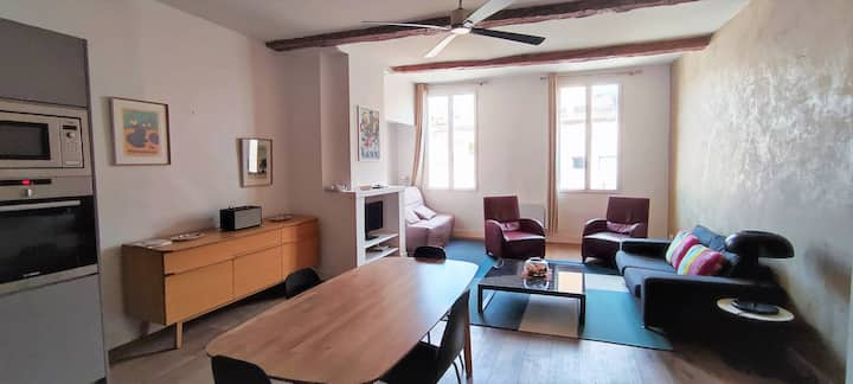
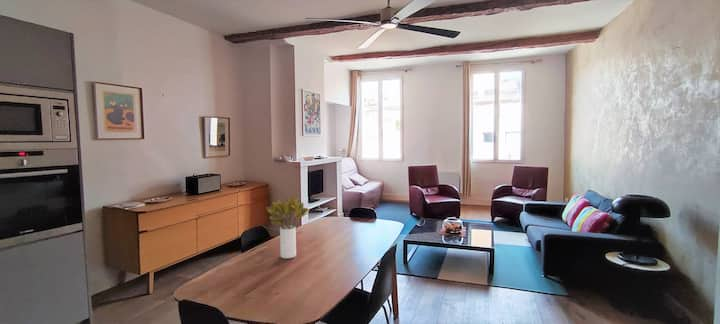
+ flower bouquet [265,195,311,259]
